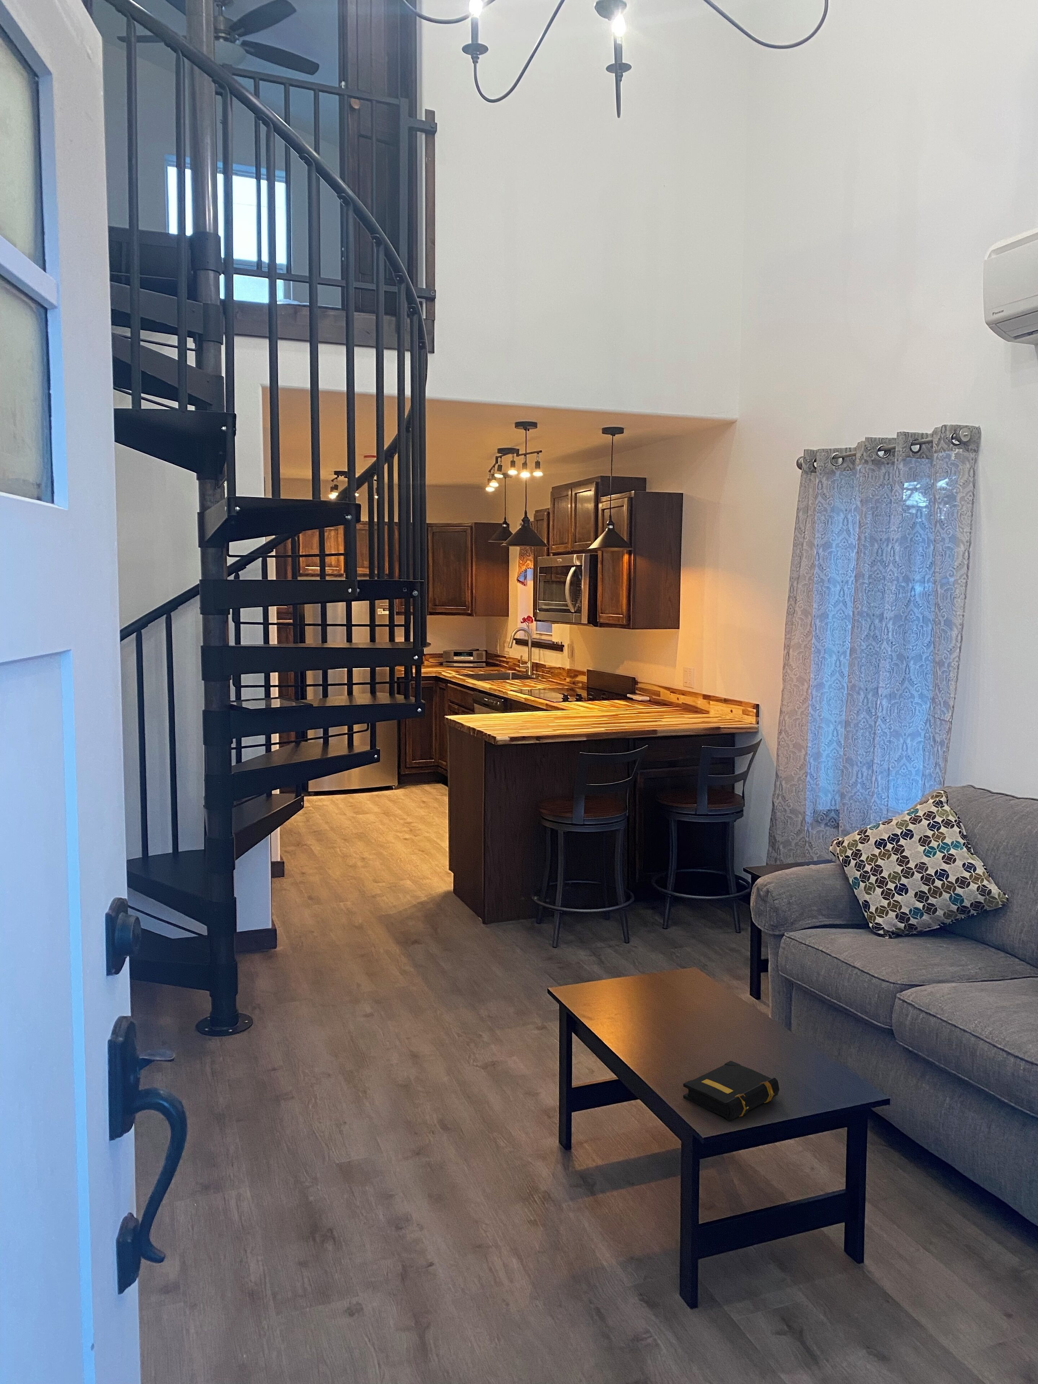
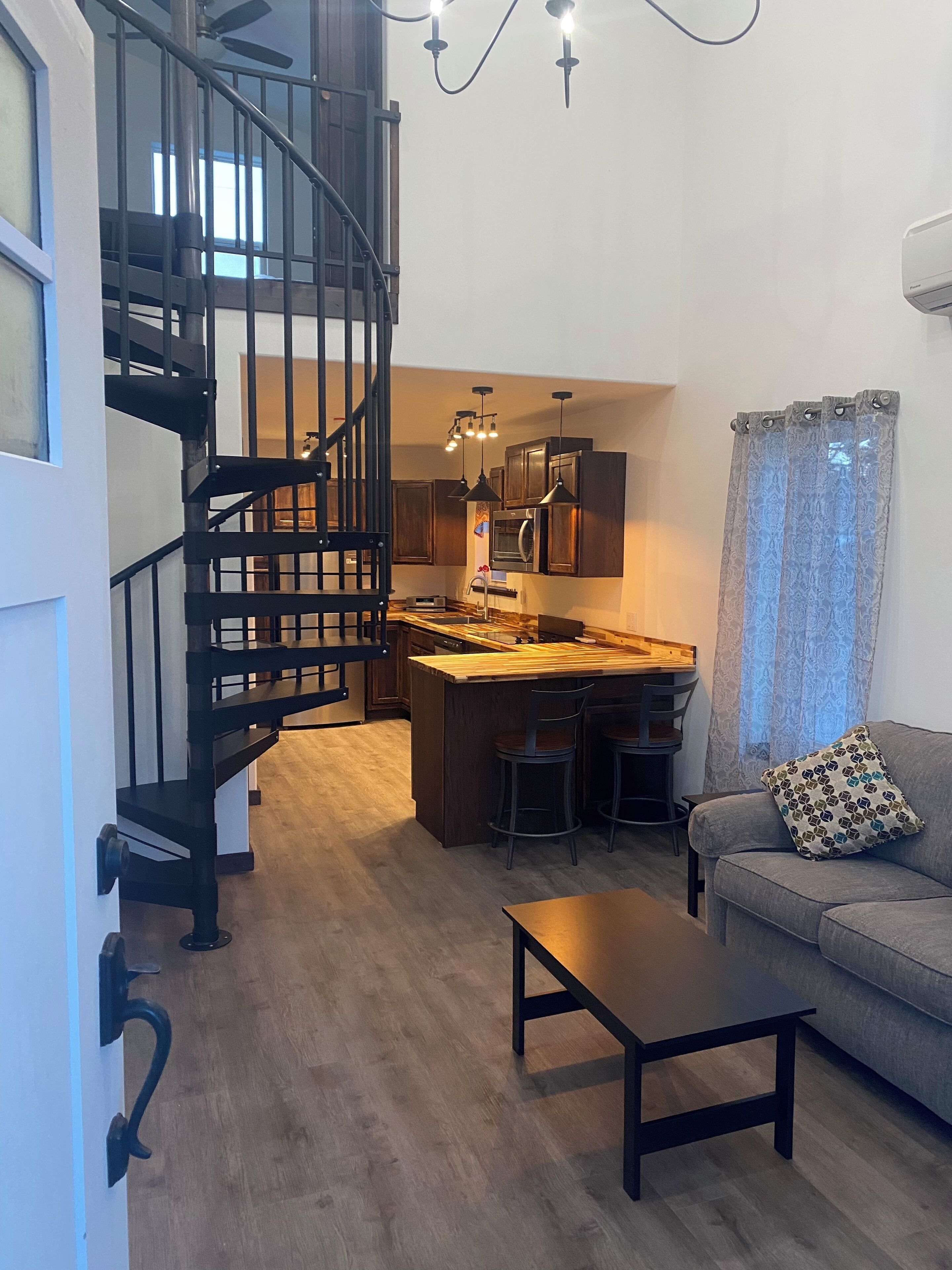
- book [683,1060,780,1121]
